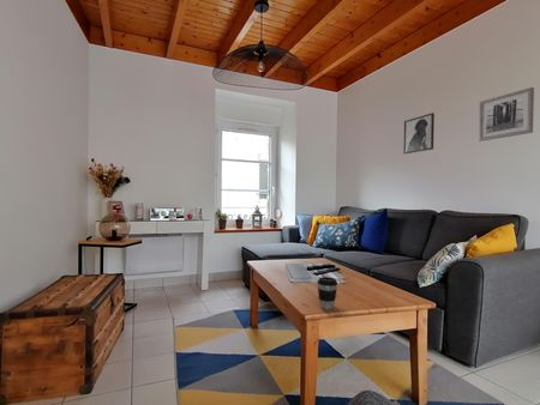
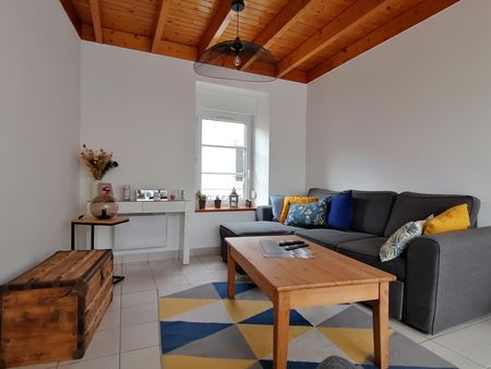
- wall art [478,86,535,143]
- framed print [402,111,436,155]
- coffee cup [317,276,338,310]
